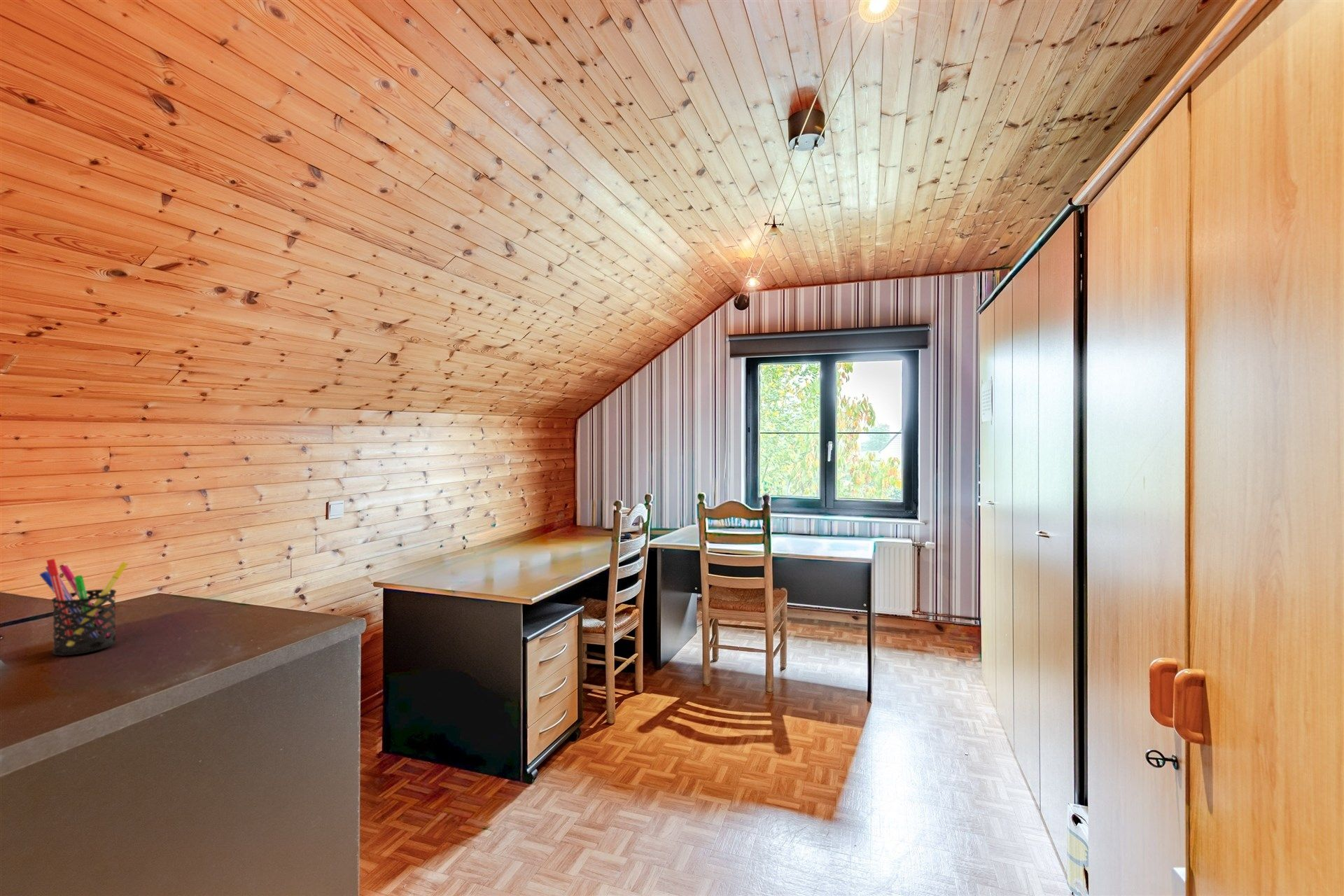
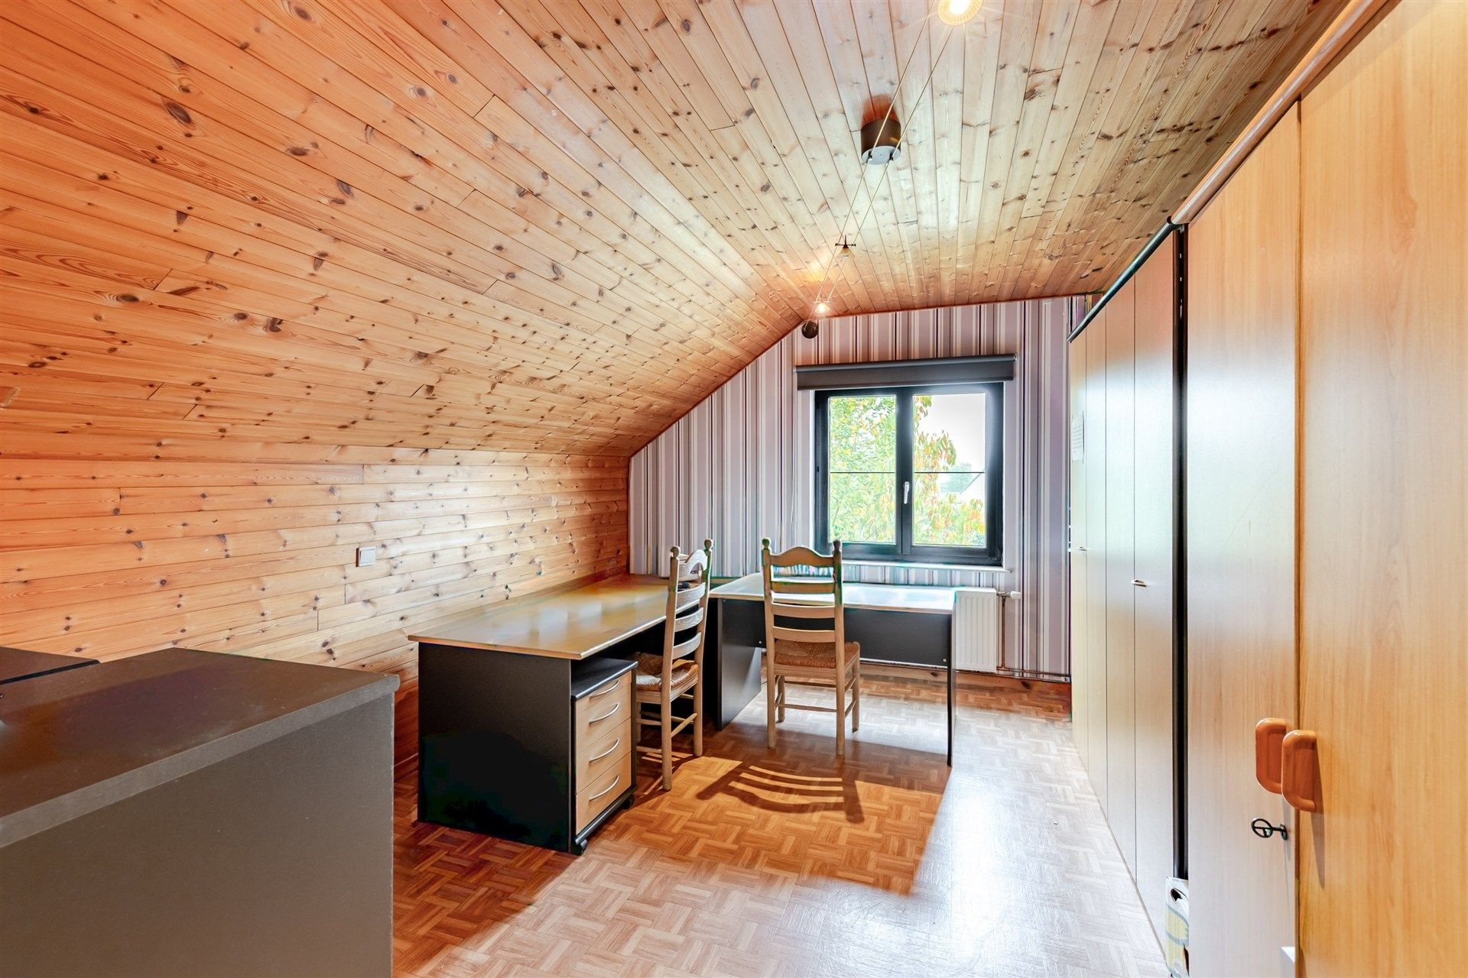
- pen holder [38,558,129,656]
